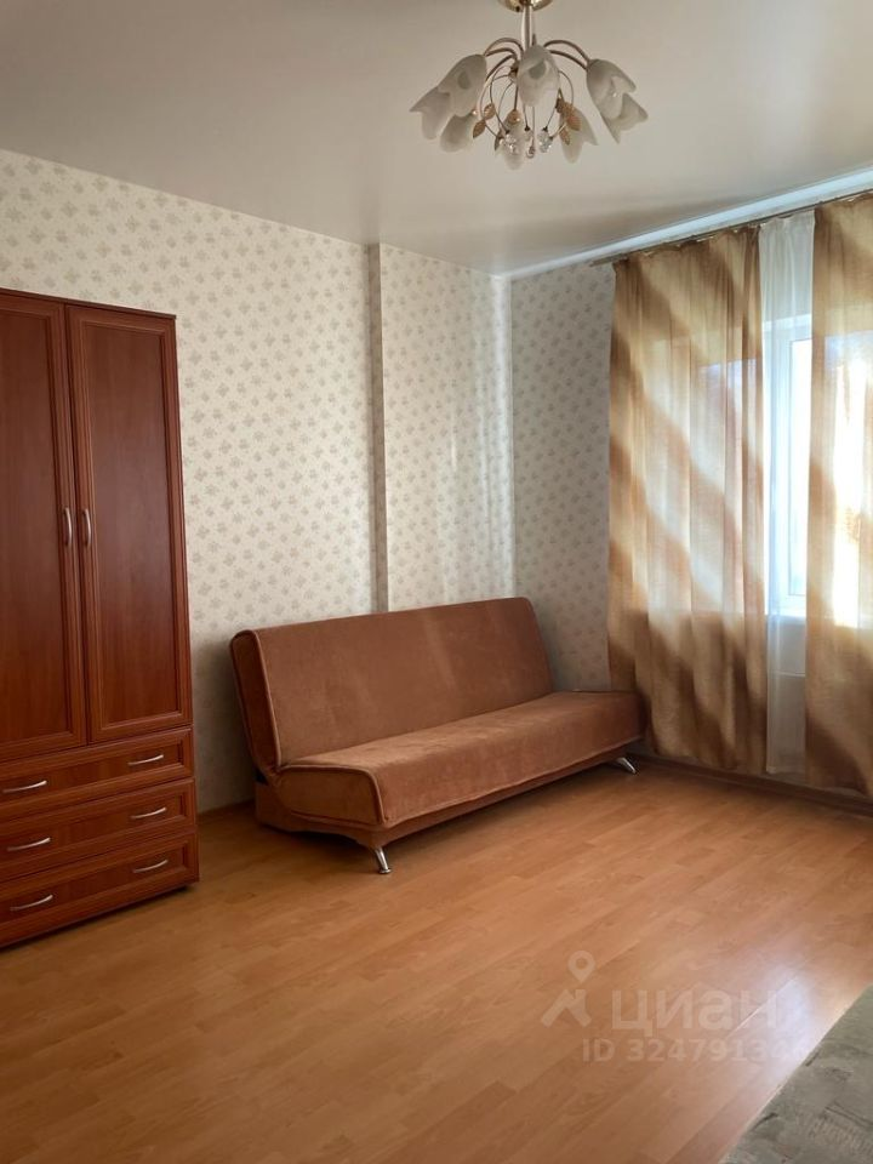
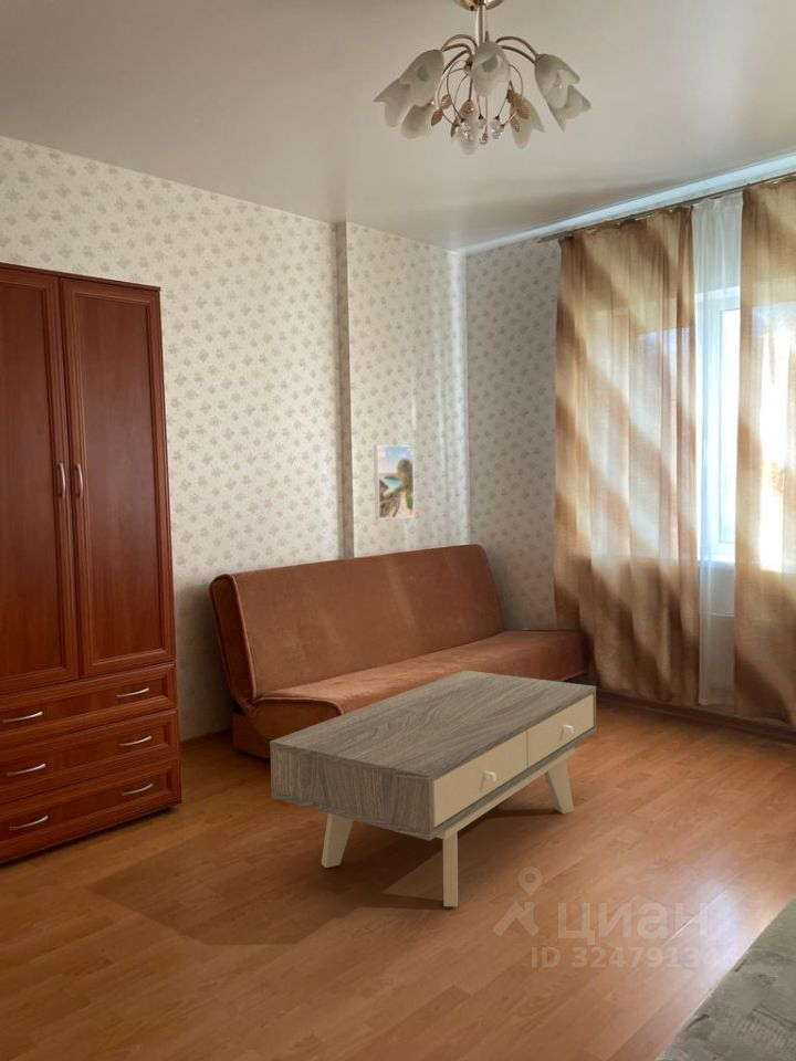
+ coffee table [269,669,597,907]
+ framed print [373,444,416,519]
